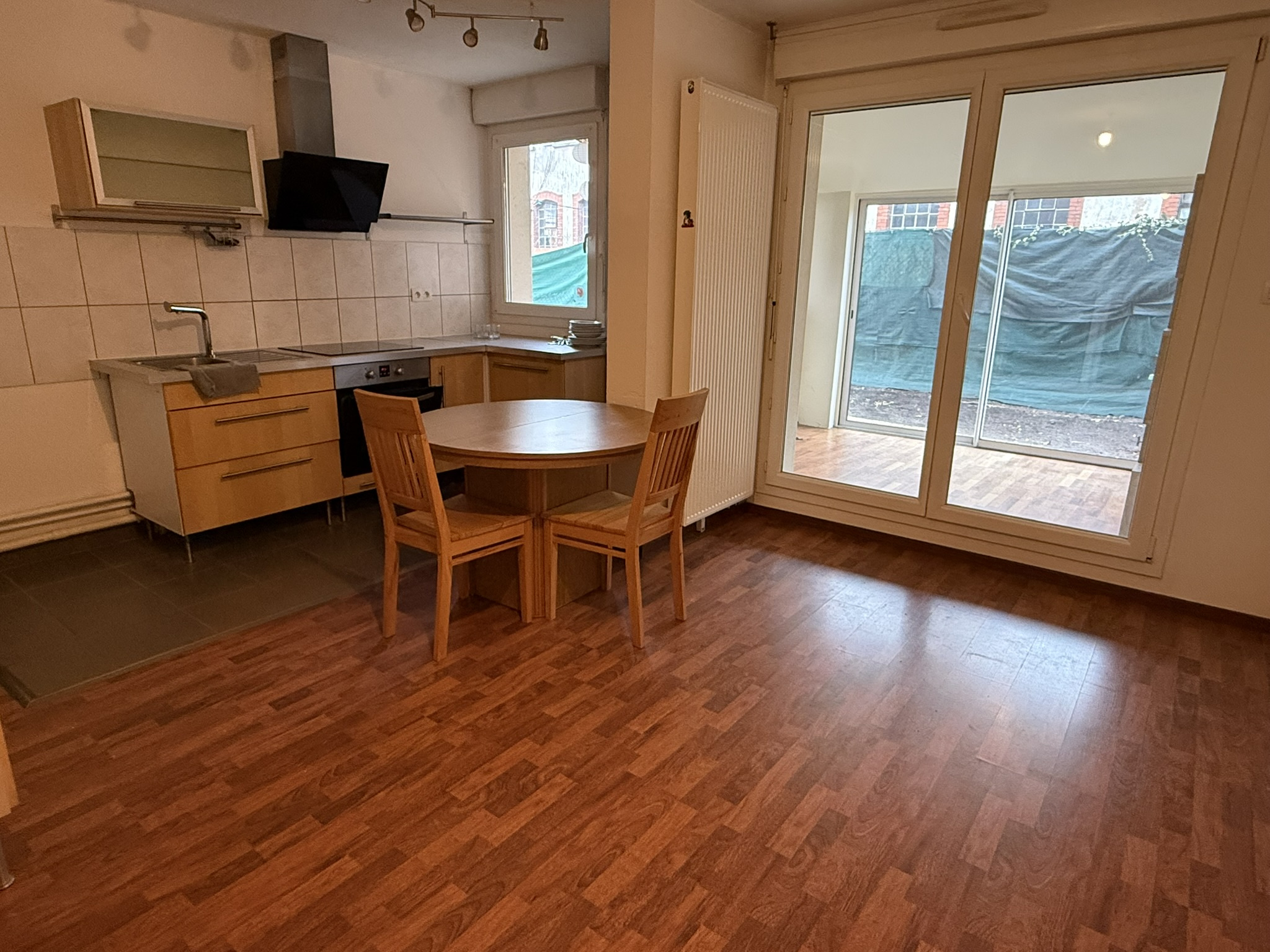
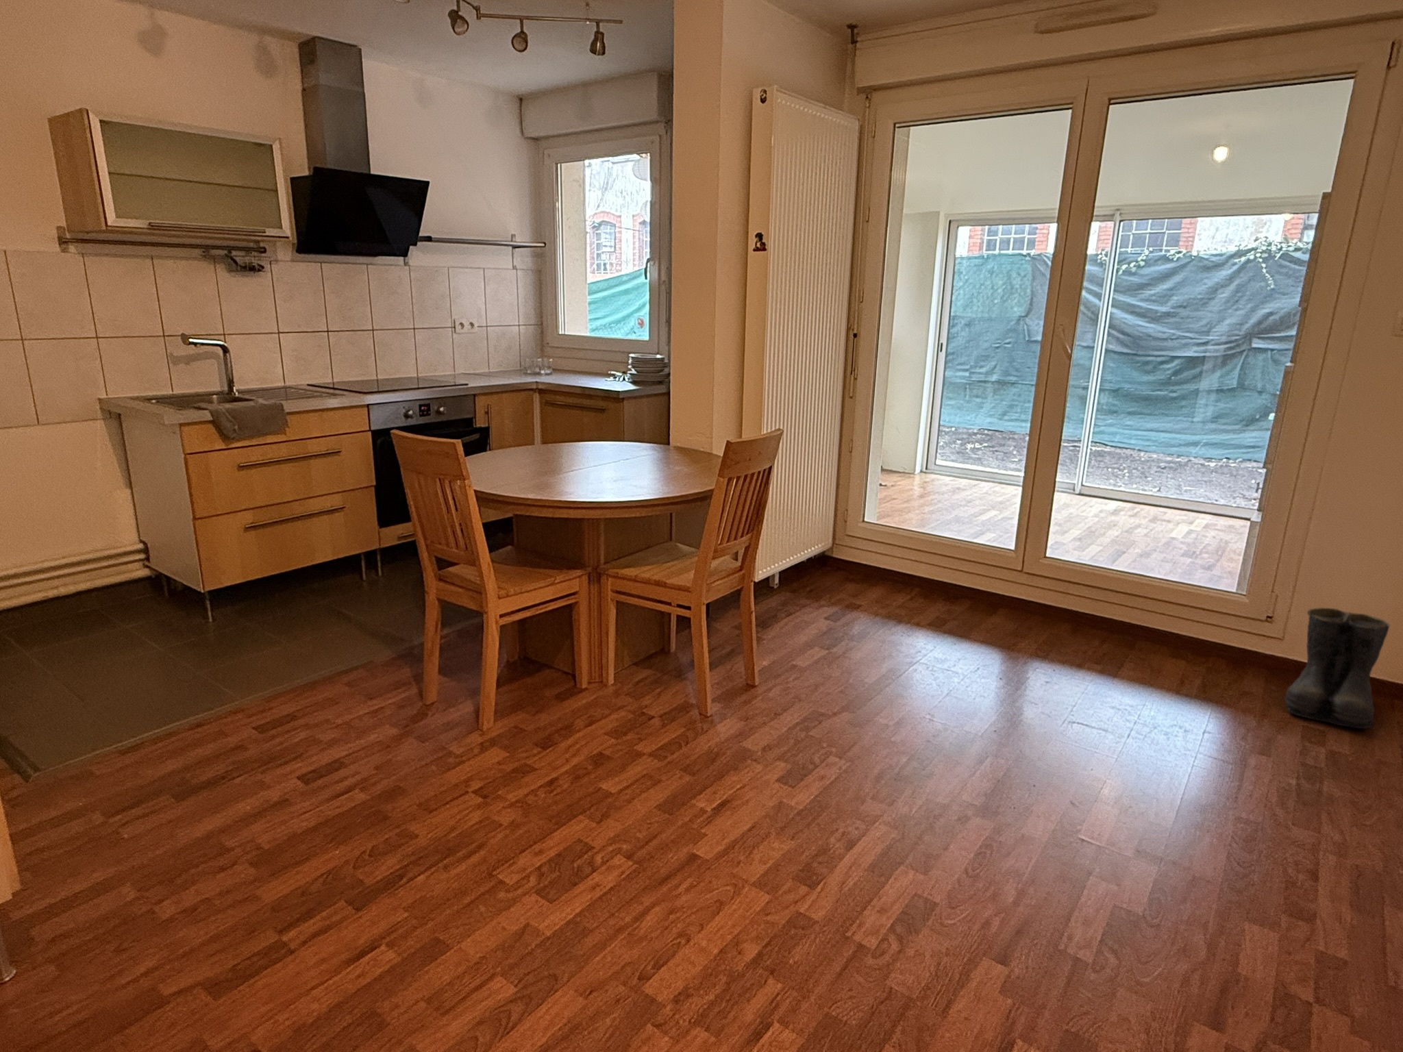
+ boots [1284,607,1391,729]
